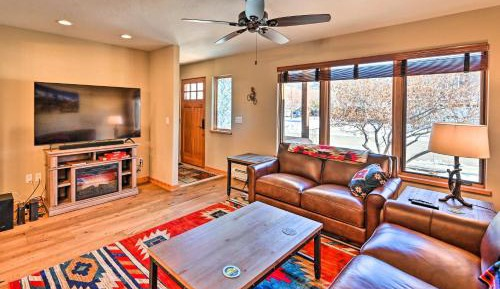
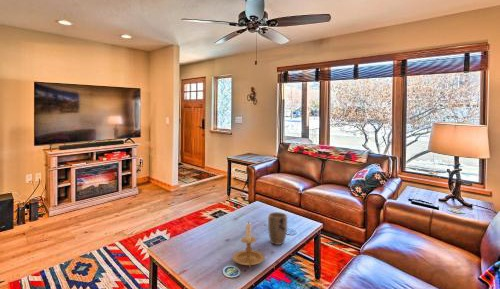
+ plant pot [267,211,288,246]
+ candle holder [232,221,266,269]
